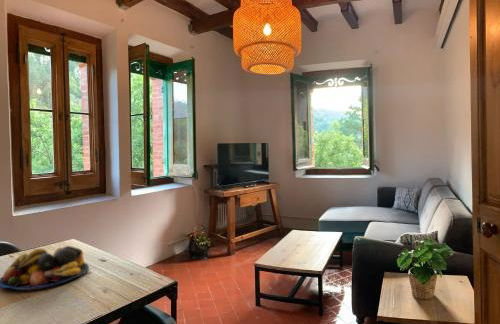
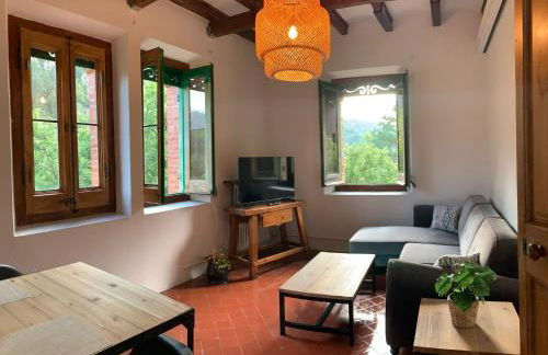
- fruit bowl [0,245,90,291]
